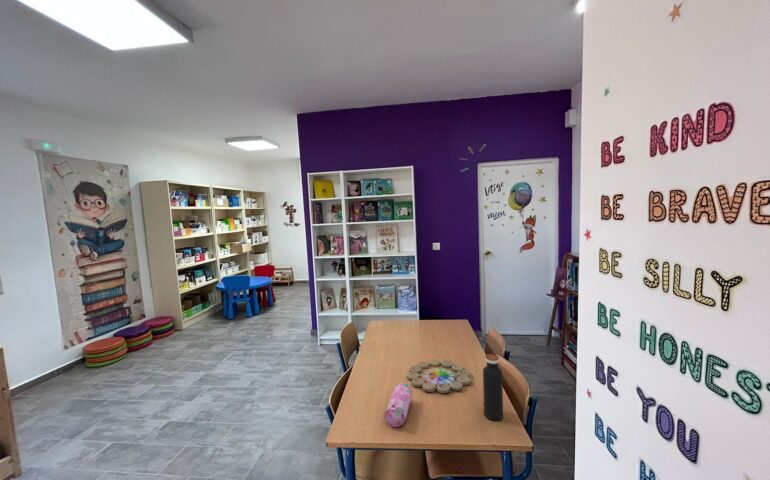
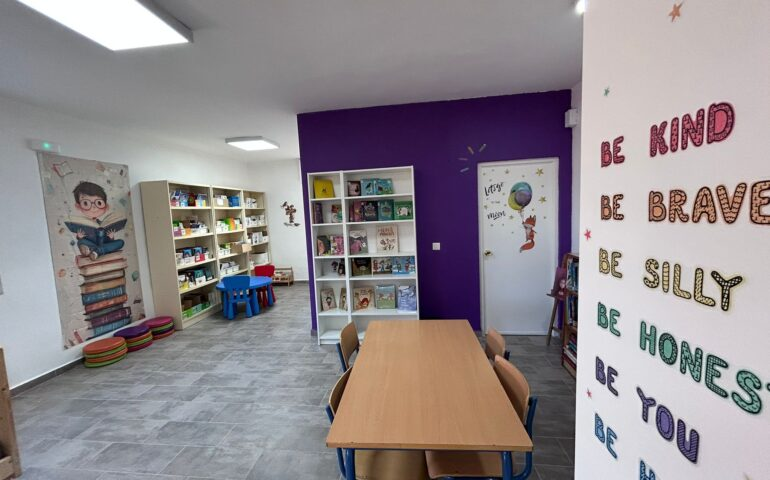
- water bottle [482,353,504,422]
- memory game [406,359,472,394]
- pencil case [384,382,413,428]
